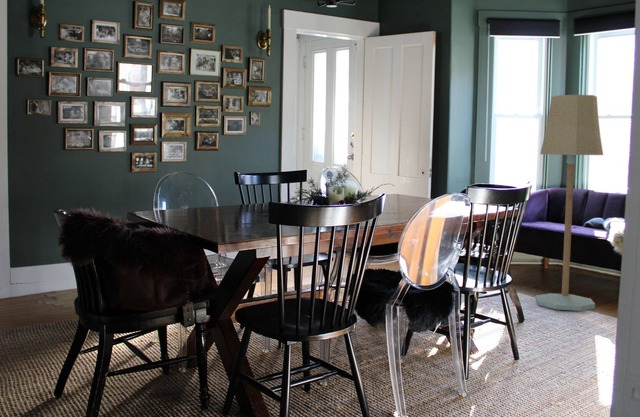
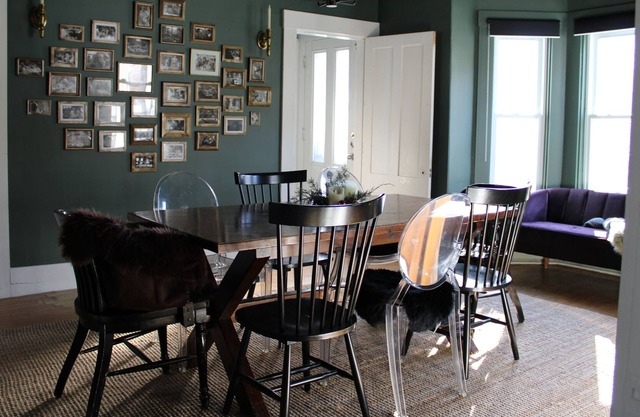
- floor lamp [535,94,604,312]
